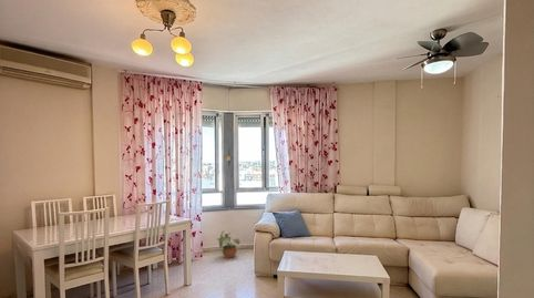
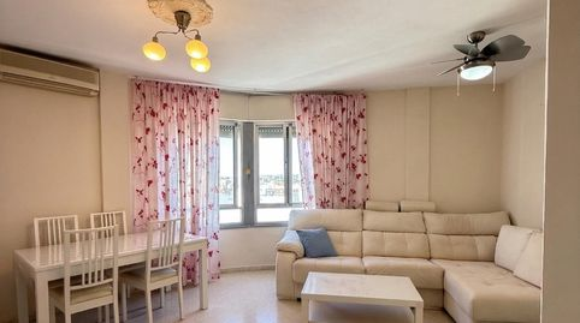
- potted plant [216,229,240,259]
